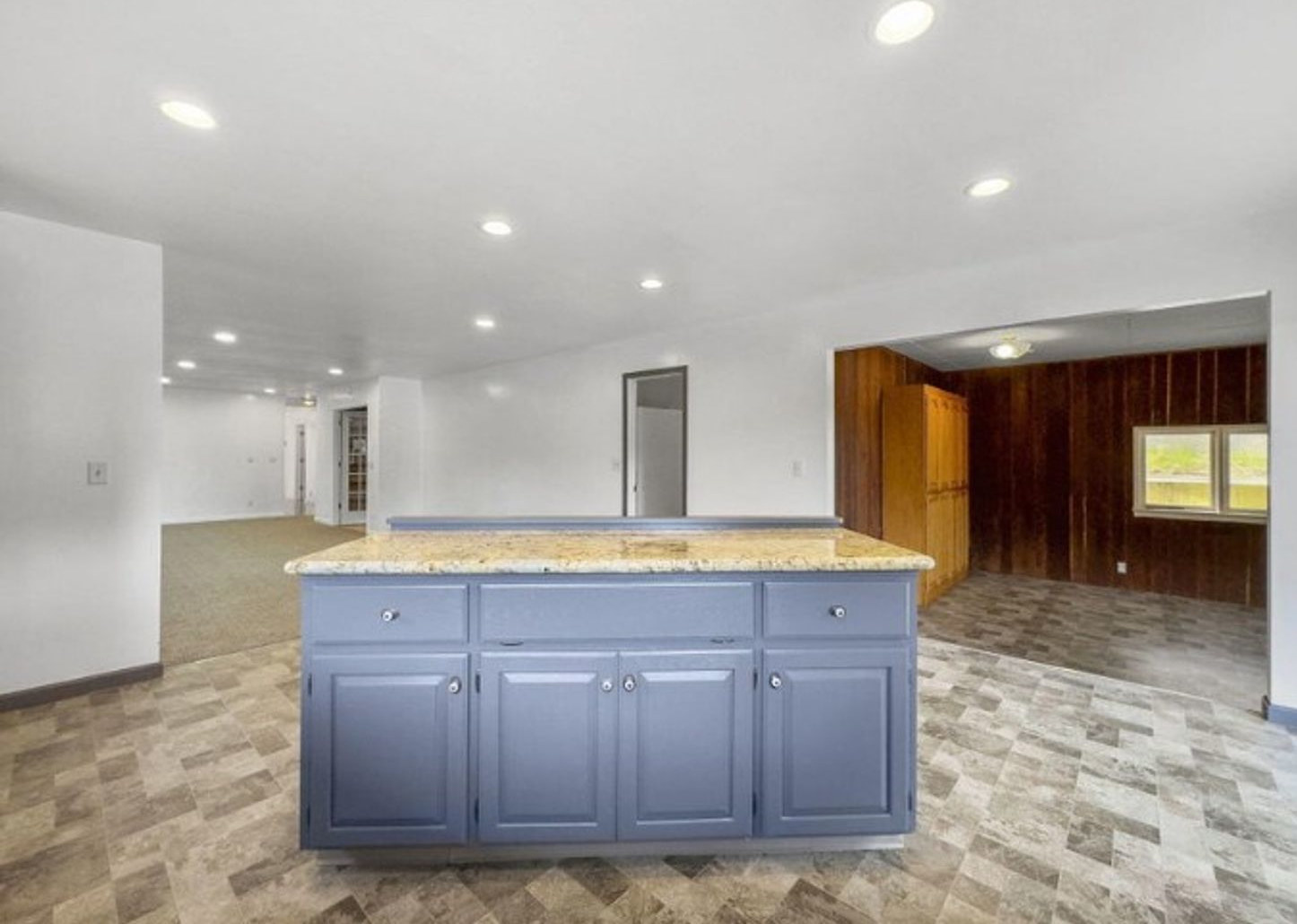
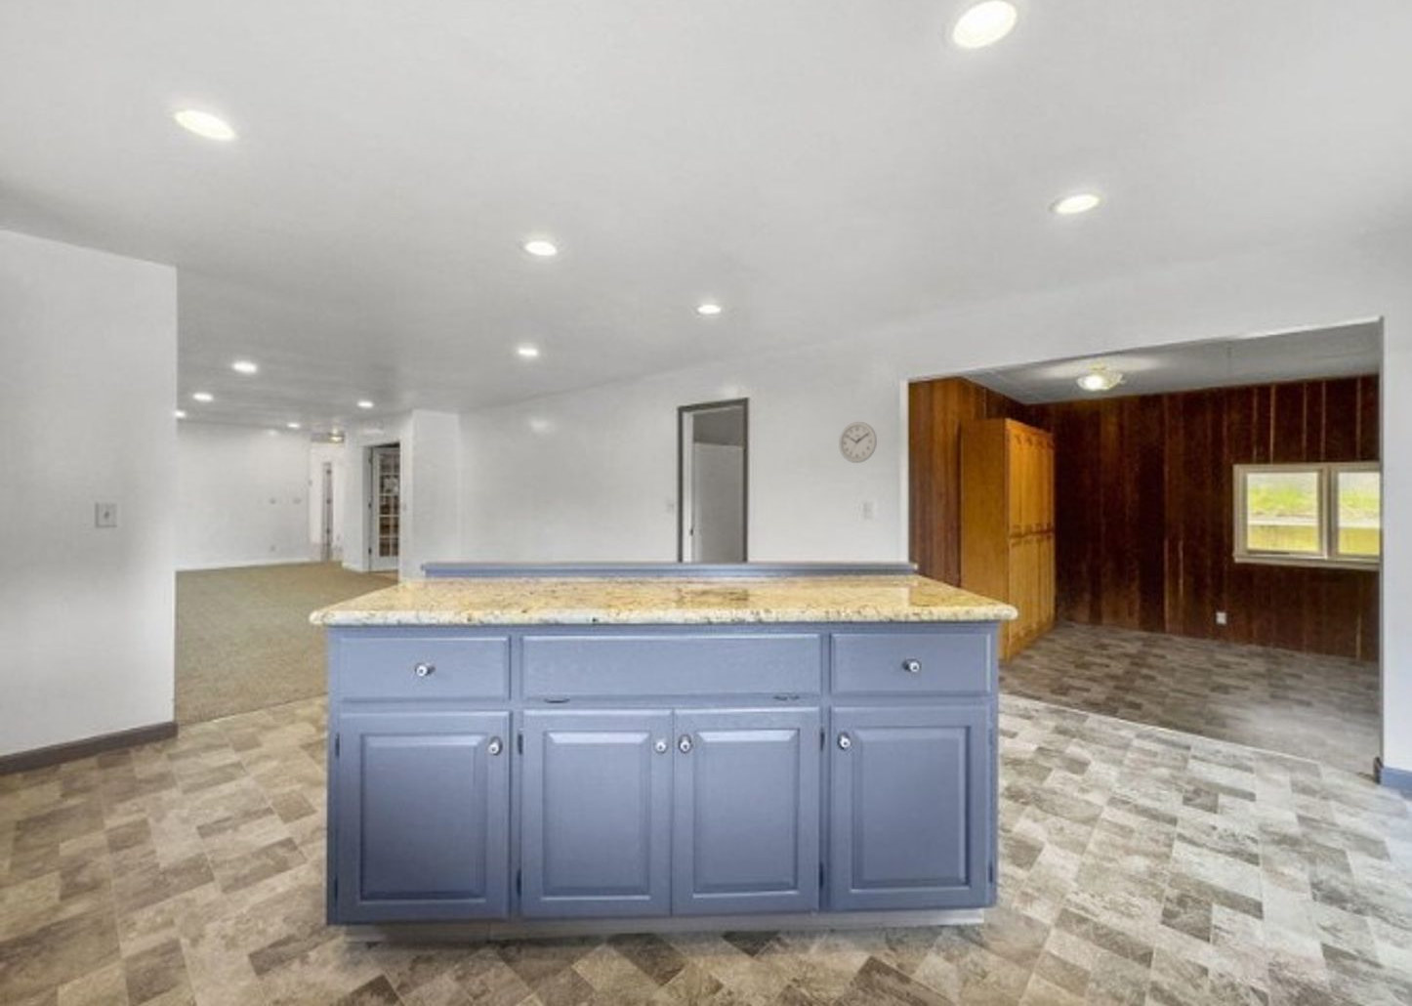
+ wall clock [838,421,877,464]
